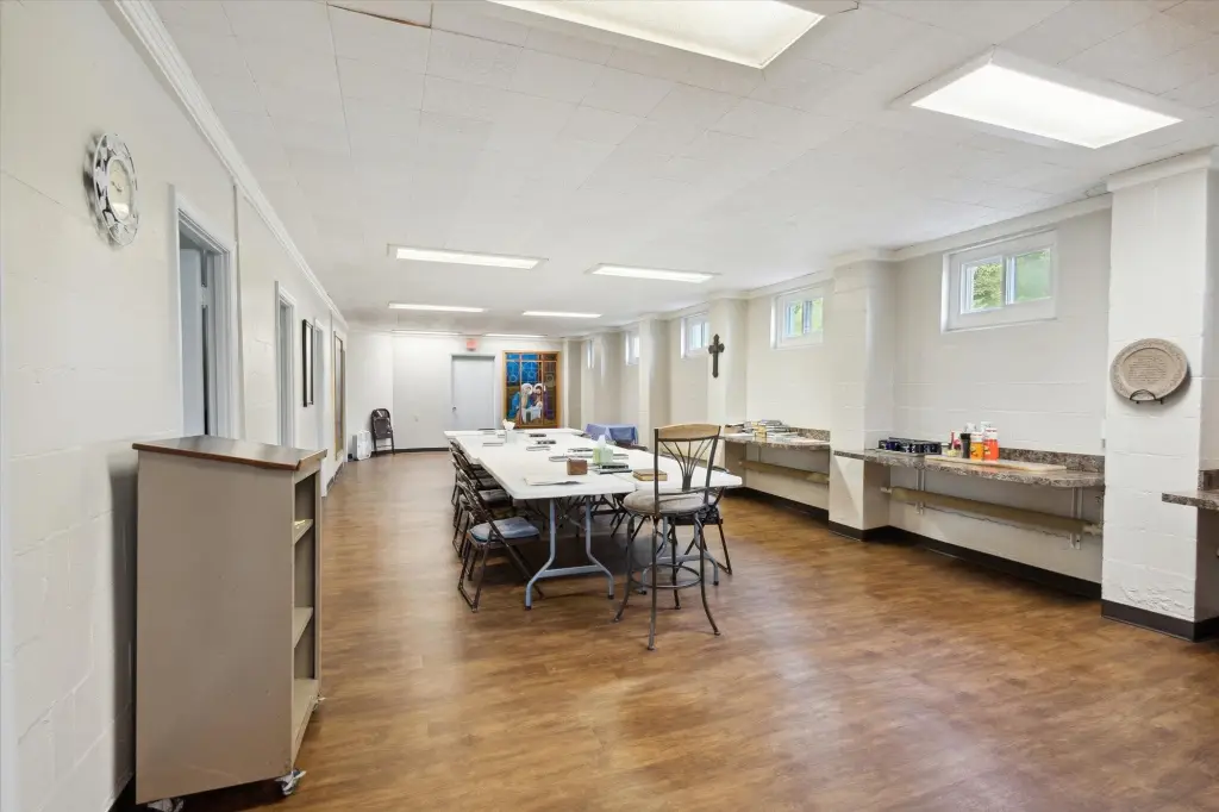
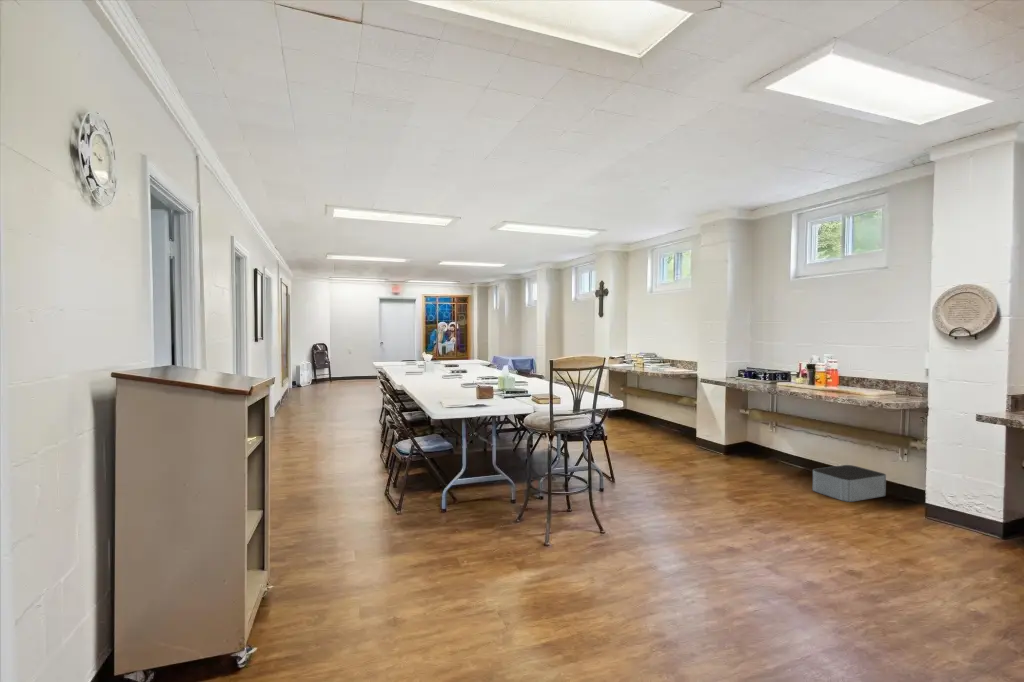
+ storage bin [811,464,887,503]
